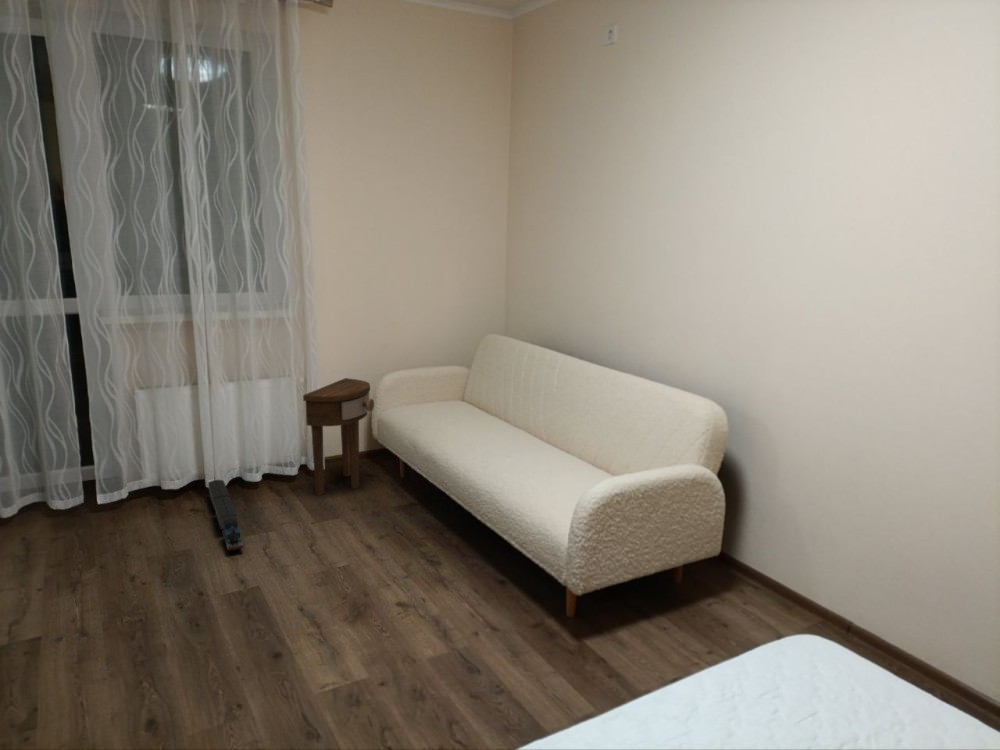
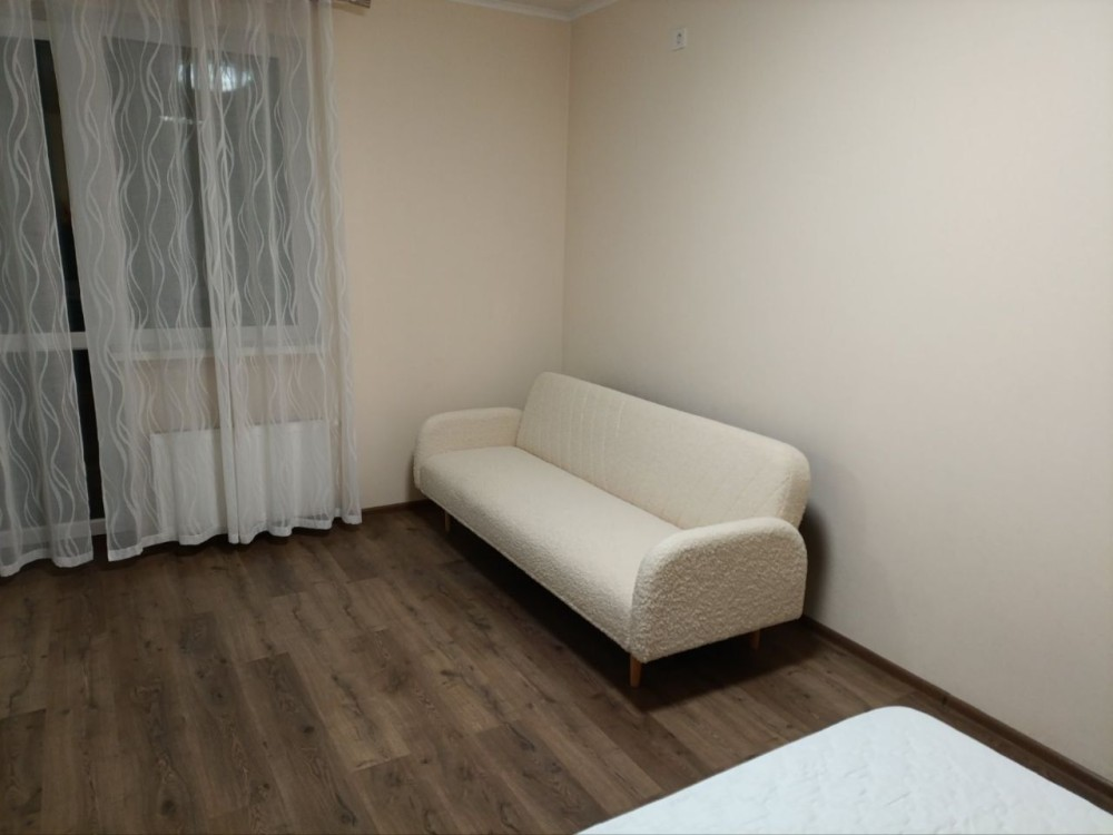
- side table [302,377,375,497]
- toy train [207,479,245,552]
